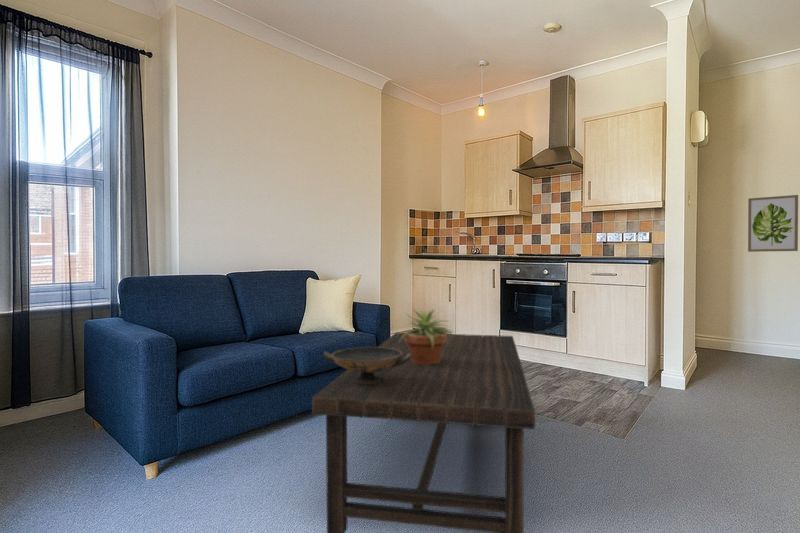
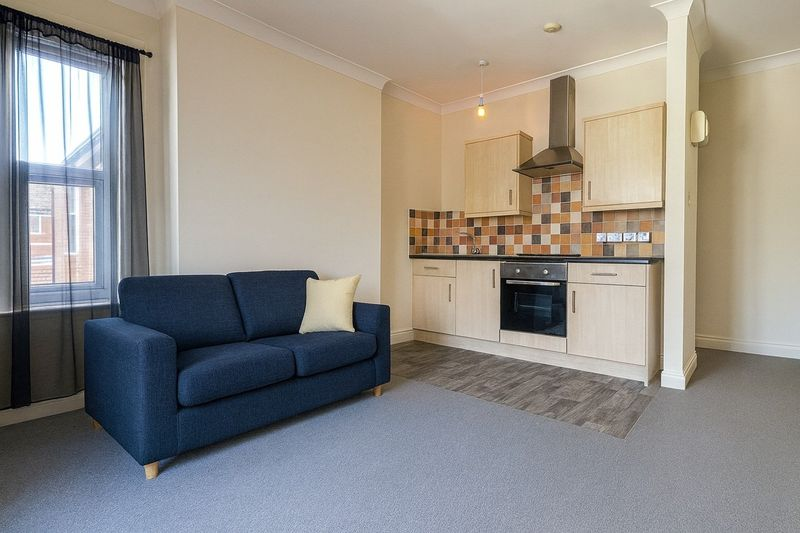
- decorative bowl [322,346,412,385]
- potted plant [396,307,455,365]
- wall art [747,194,799,253]
- coffee table [311,332,536,533]
